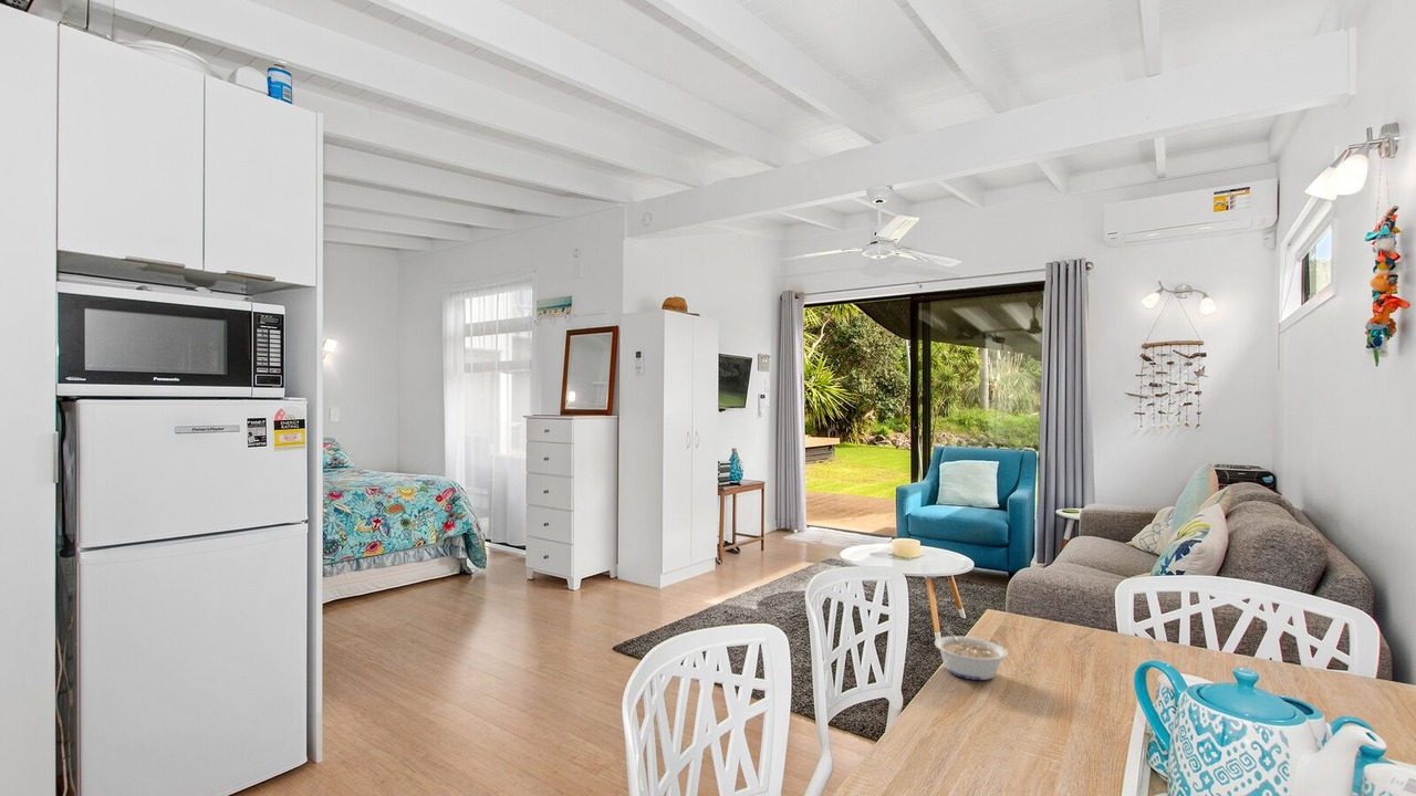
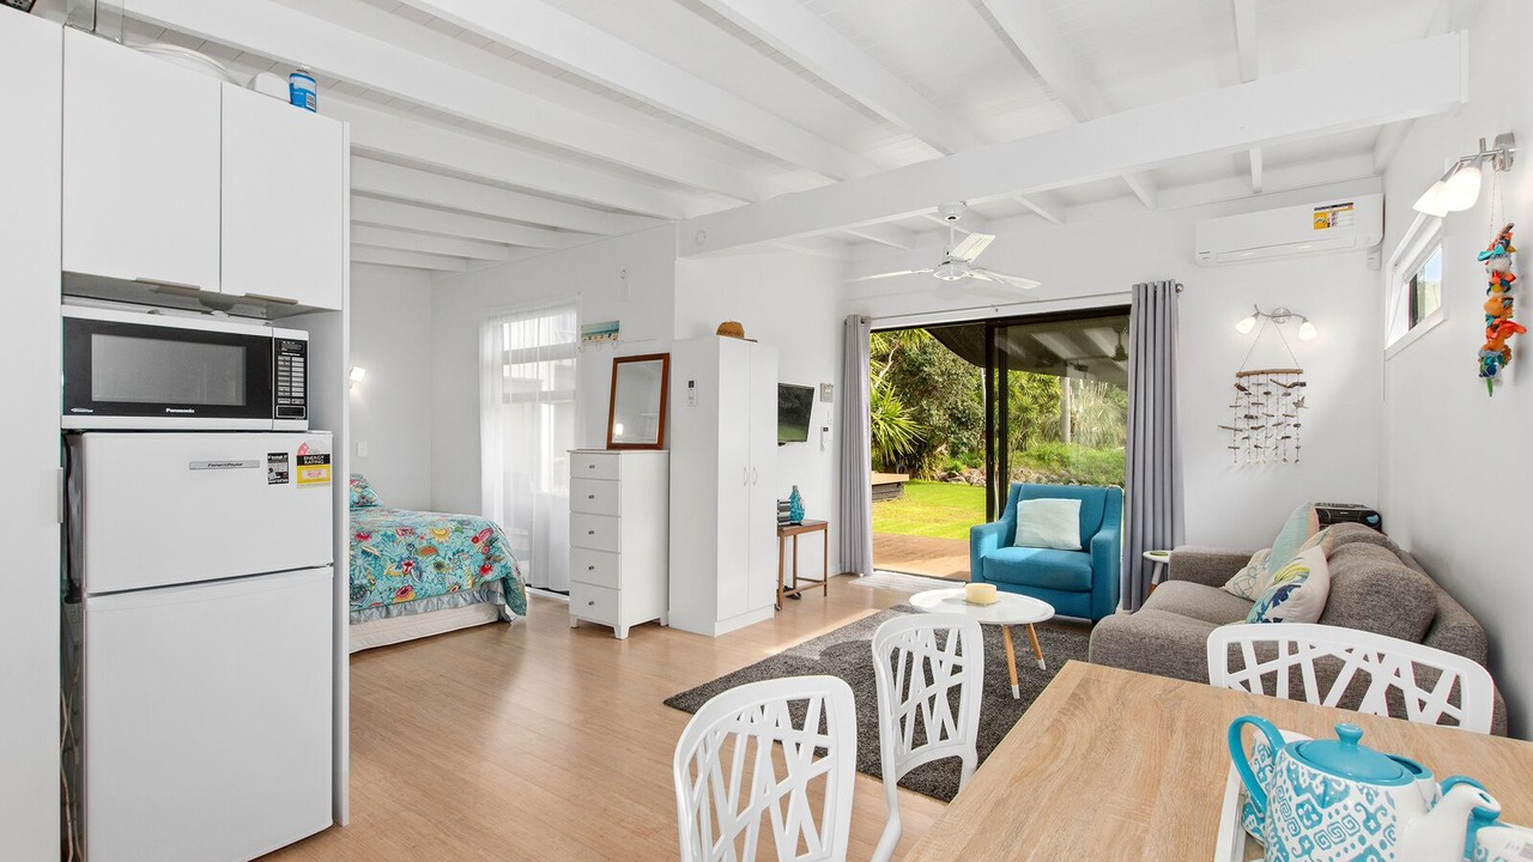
- legume [934,626,1009,681]
